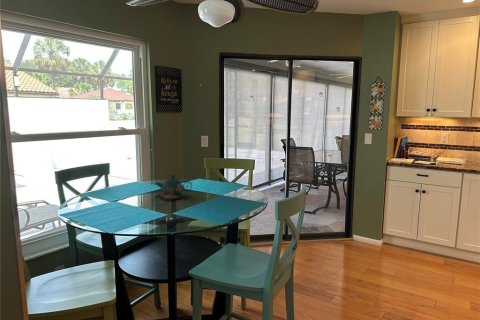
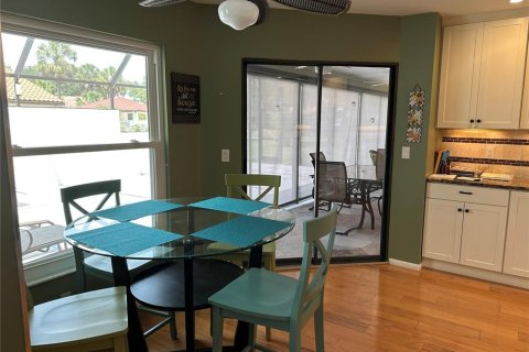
- teapot [154,173,193,201]
